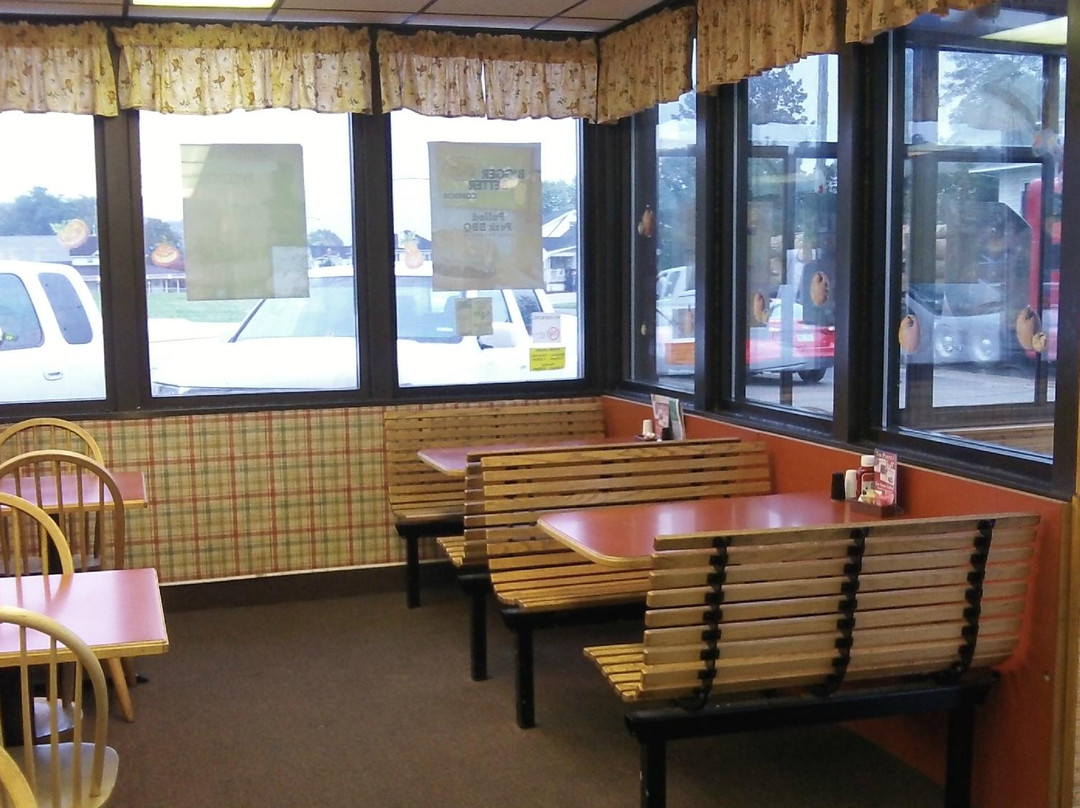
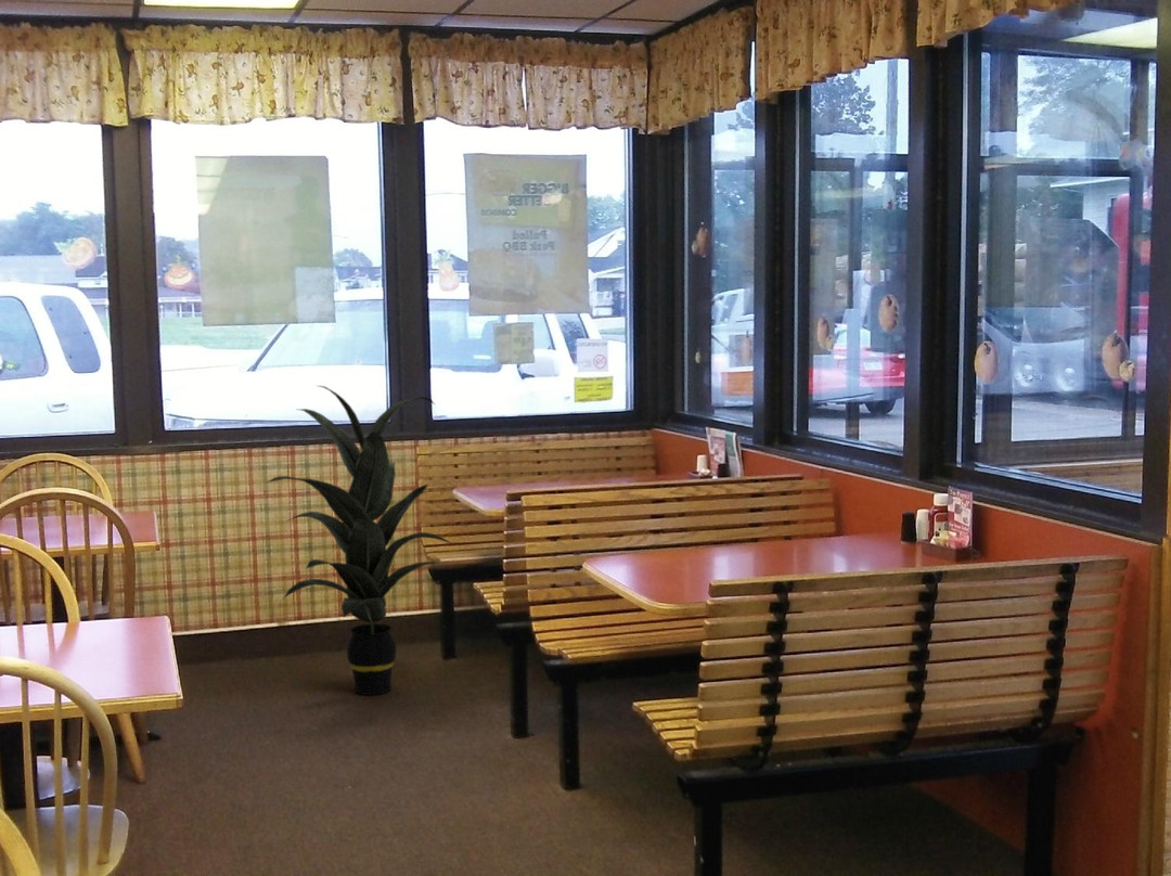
+ indoor plant [266,385,454,696]
